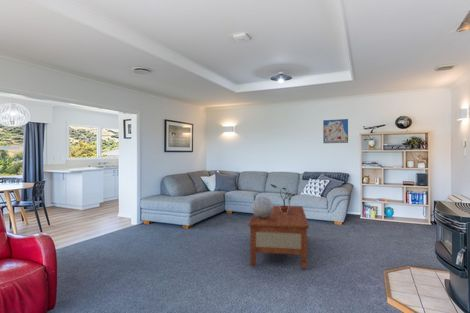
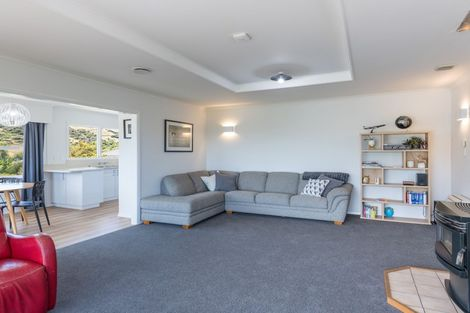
- decorative sphere [251,196,274,218]
- potted plant [270,183,296,213]
- coffee table [247,204,310,270]
- wall art [322,118,349,144]
